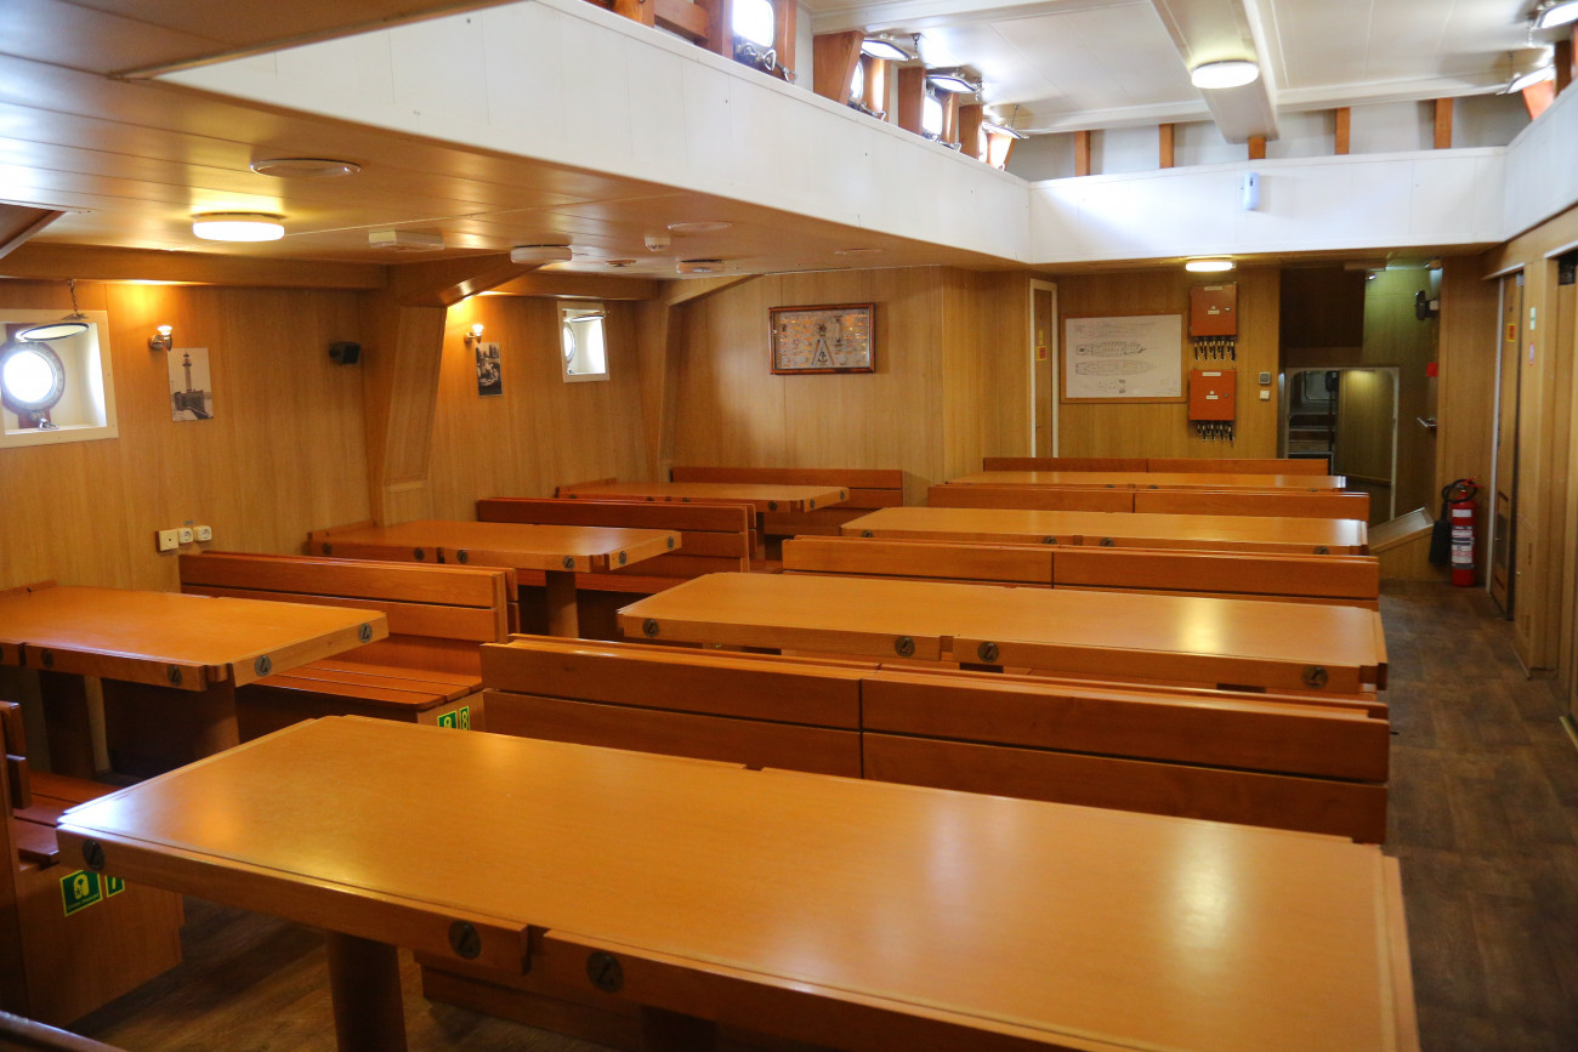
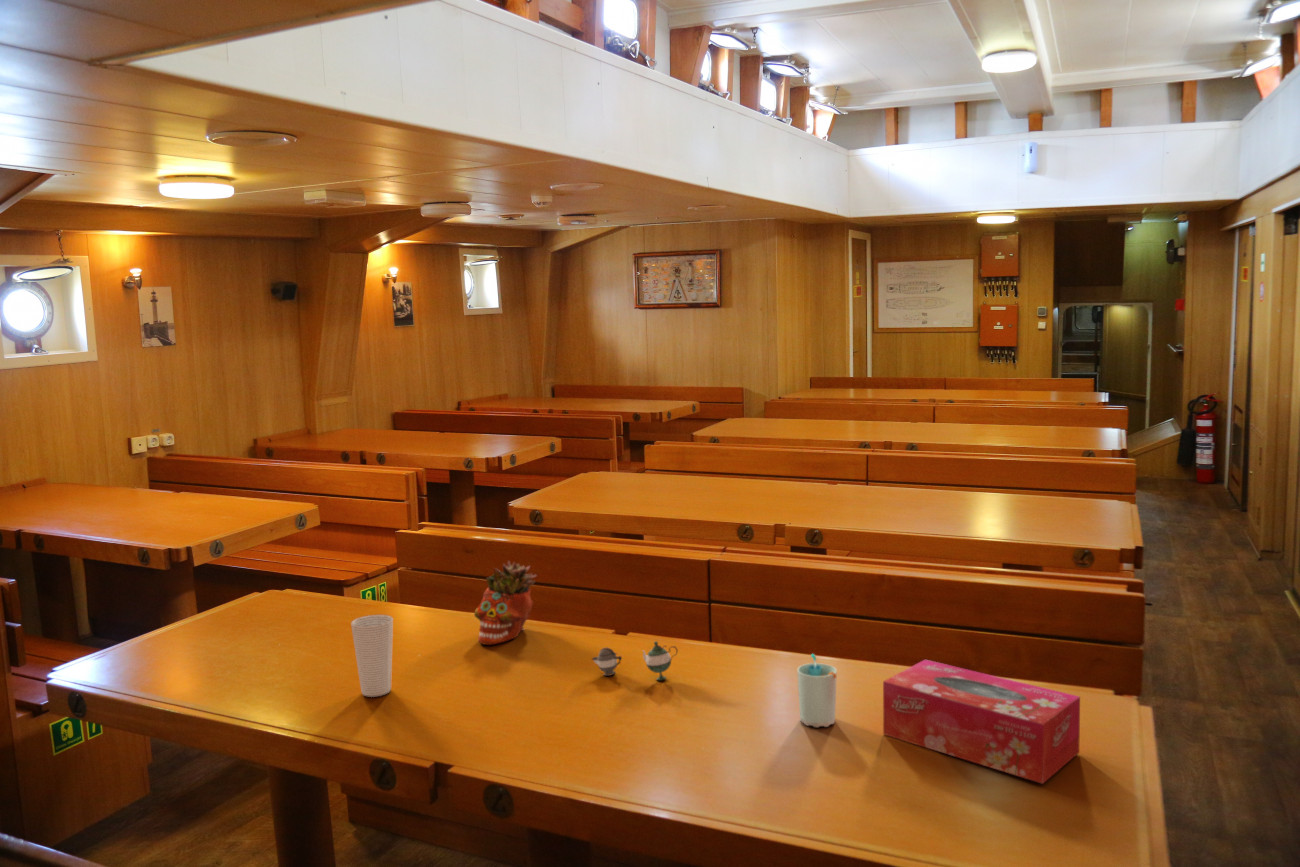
+ tissue box [882,659,1081,785]
+ cup [350,614,394,698]
+ teapot [591,640,679,681]
+ succulent planter [473,560,538,646]
+ cup [796,653,838,728]
